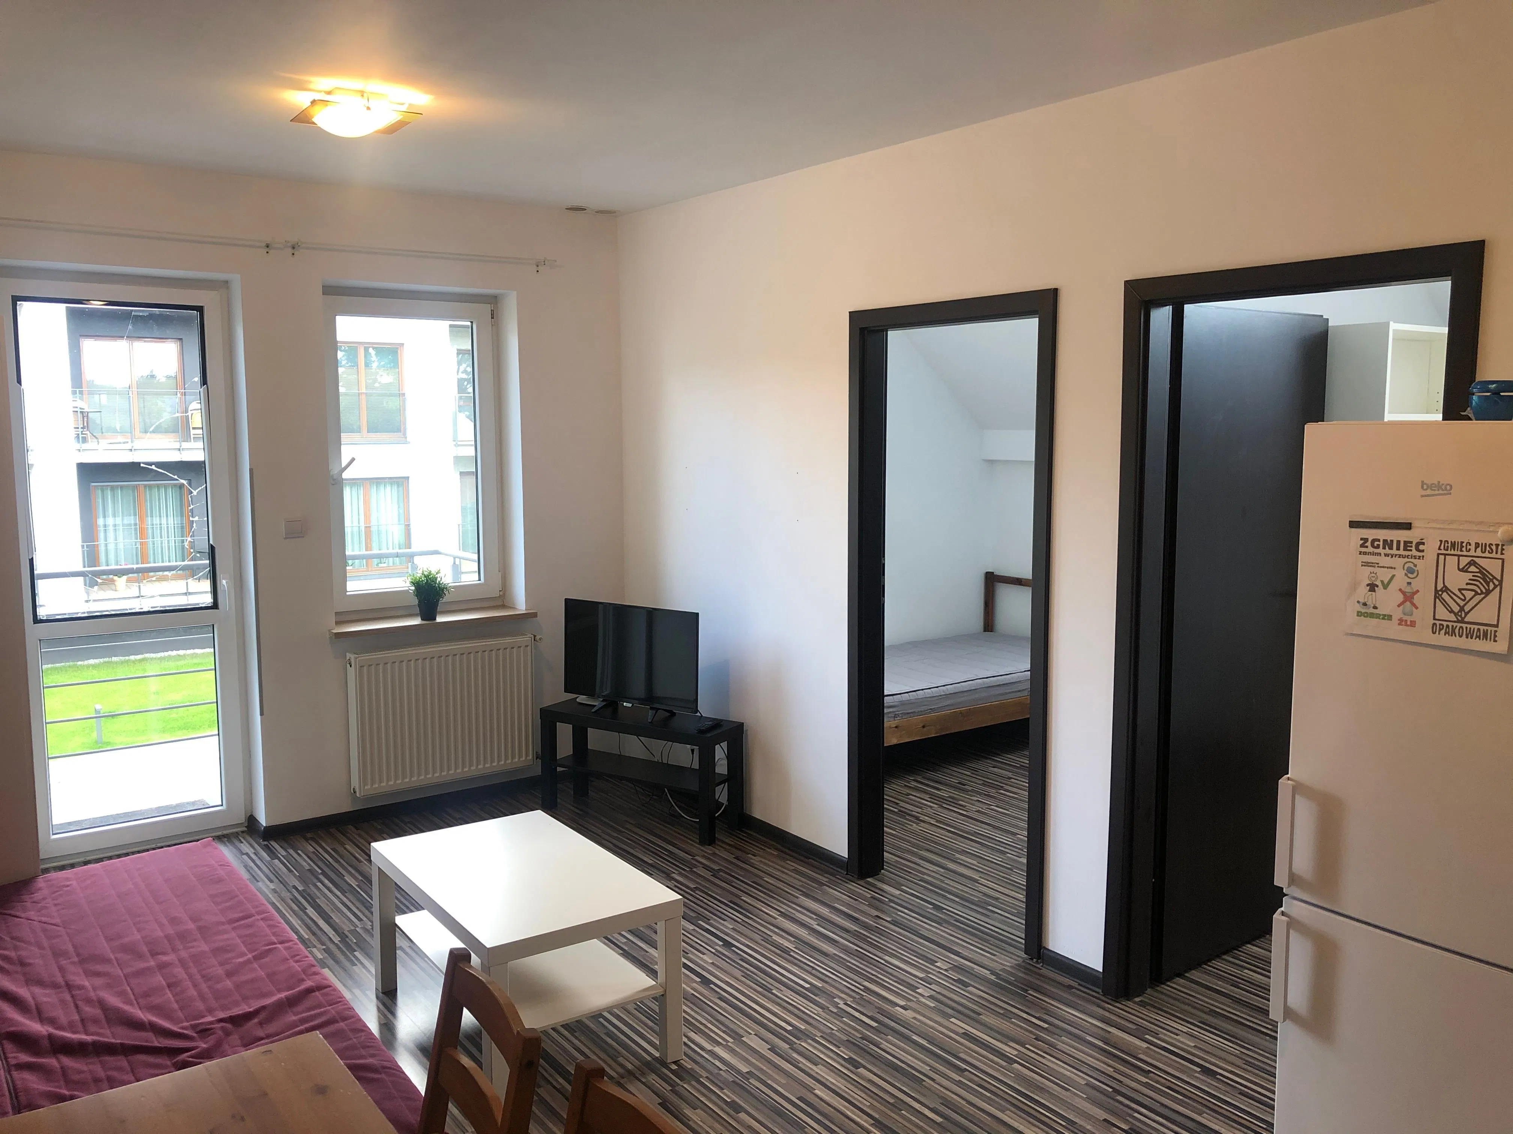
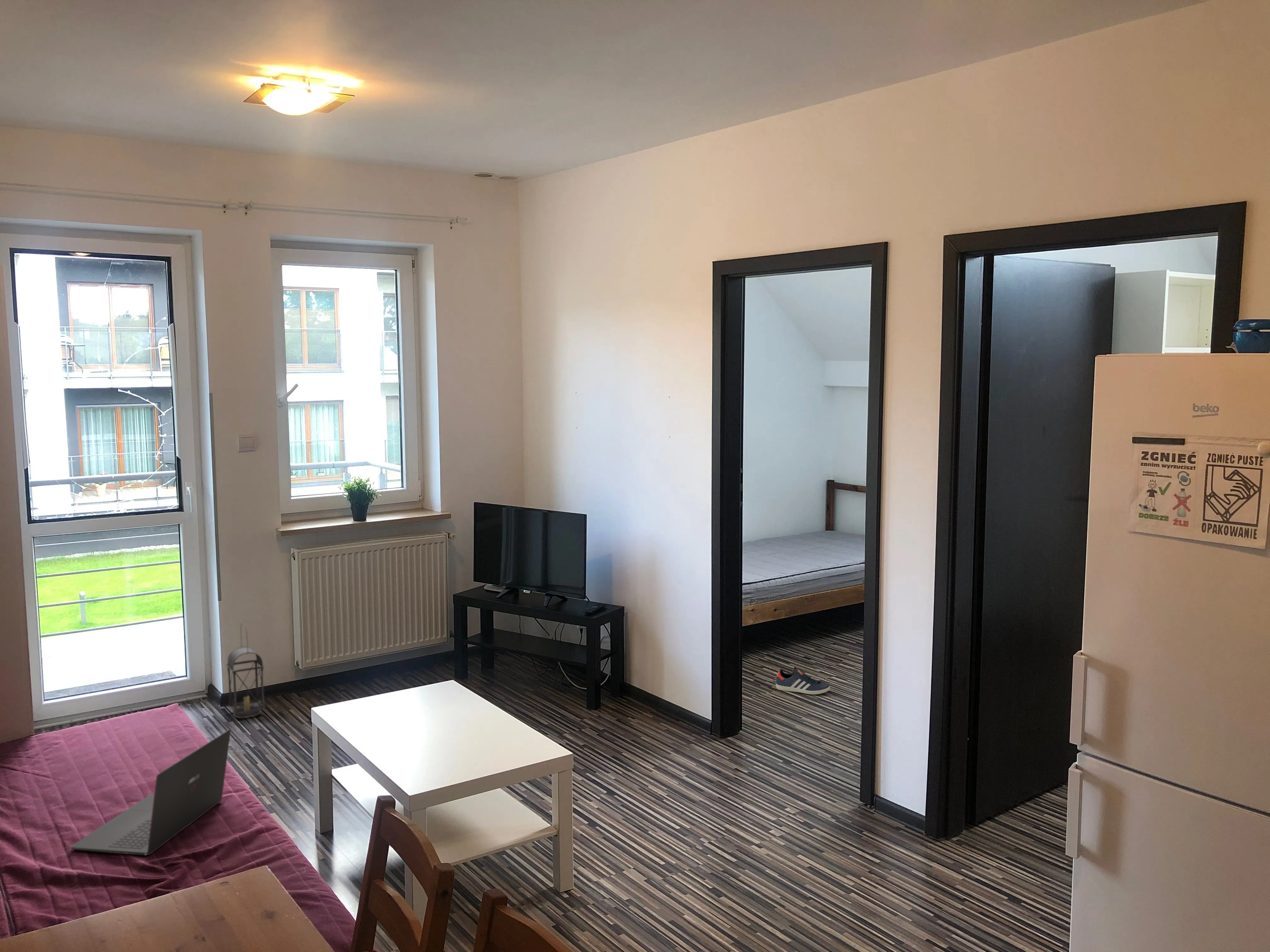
+ laptop [70,729,231,856]
+ sneaker [775,667,830,695]
+ lantern [225,623,266,718]
